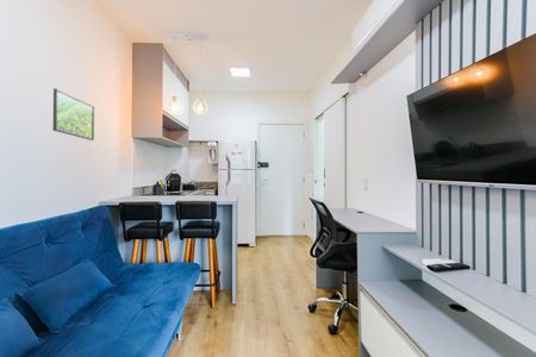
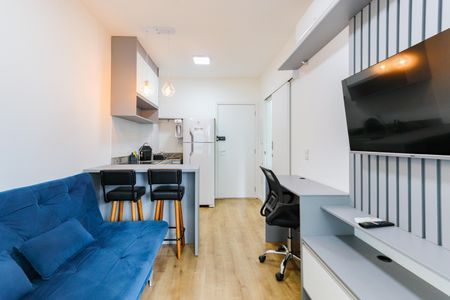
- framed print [52,87,95,142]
